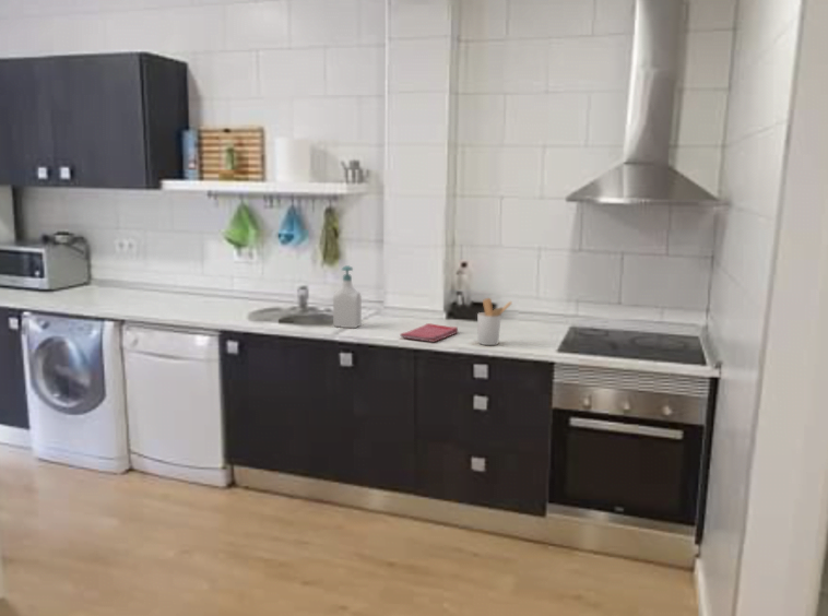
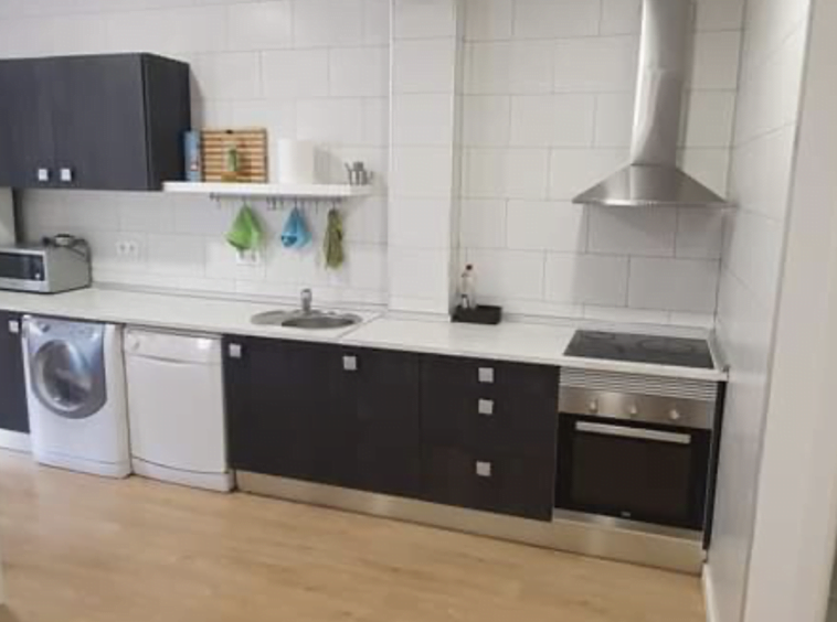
- utensil holder [476,297,513,346]
- soap bottle [332,264,363,329]
- dish towel [399,322,459,343]
